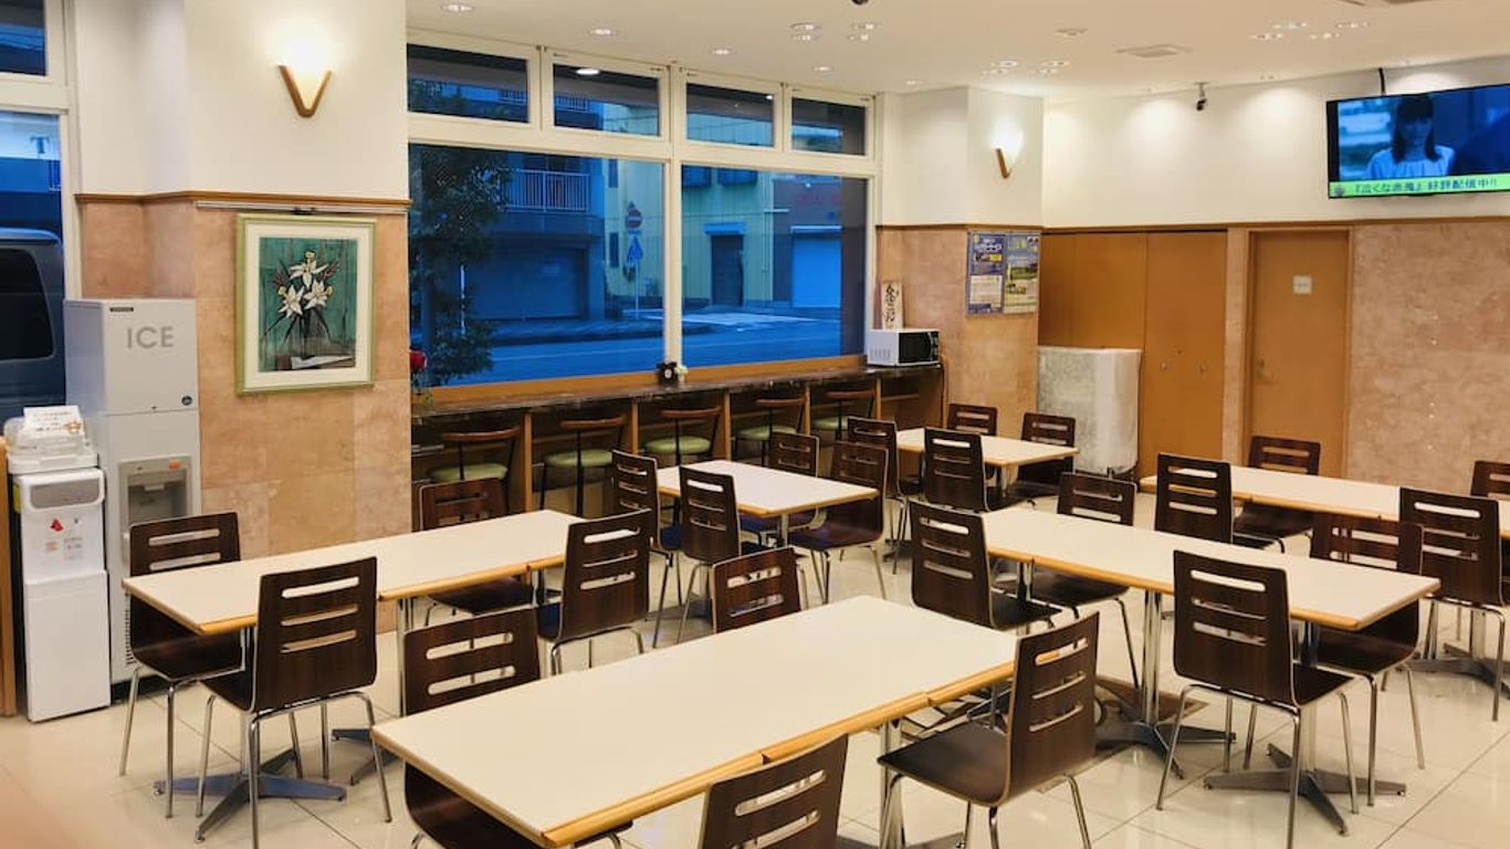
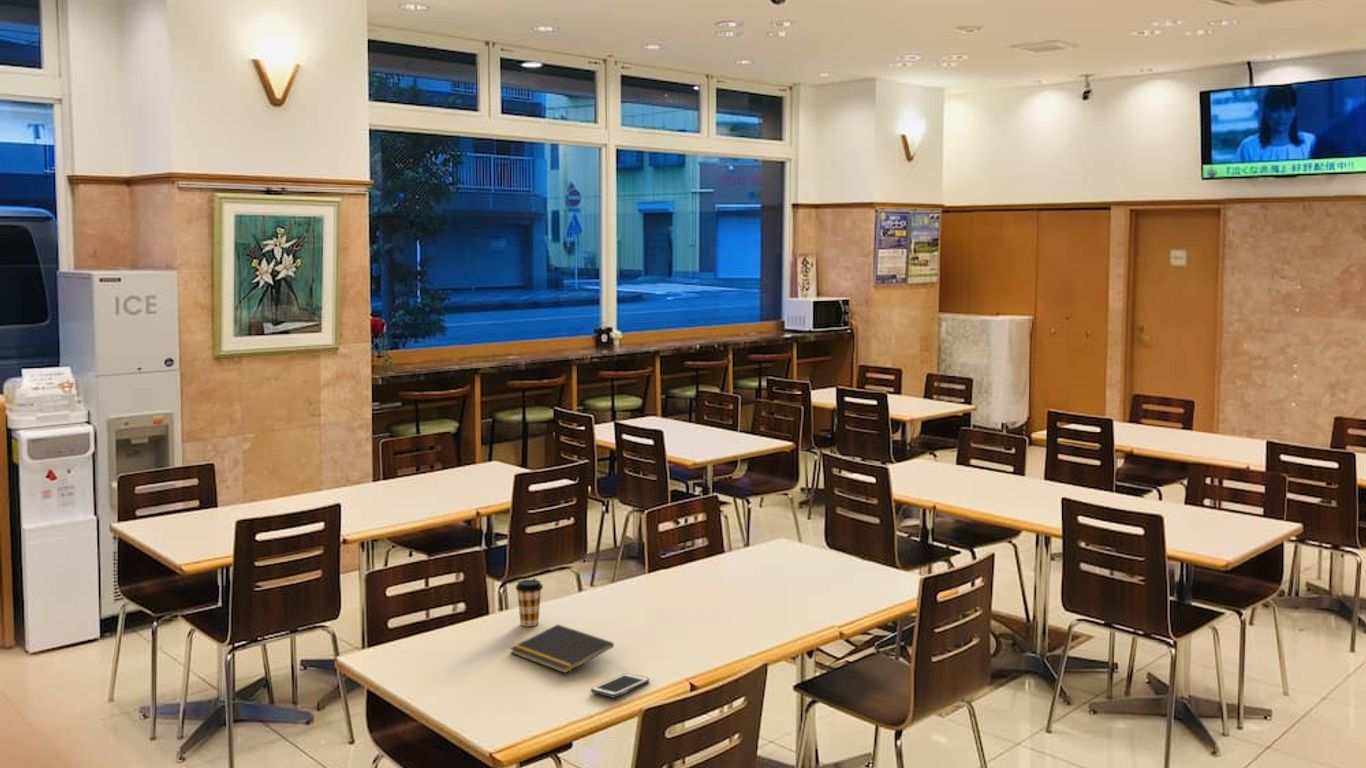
+ notepad [509,623,615,674]
+ cell phone [590,672,650,699]
+ coffee cup [515,579,544,627]
